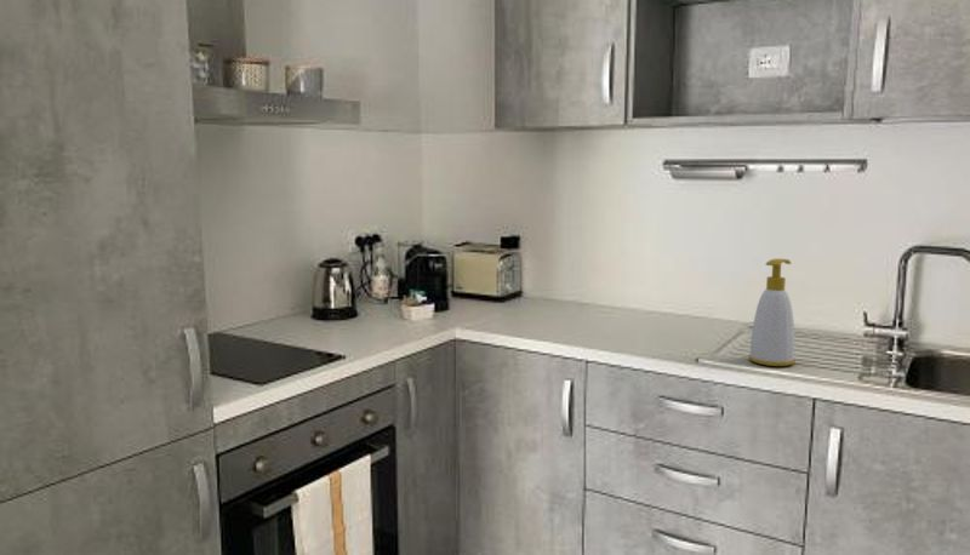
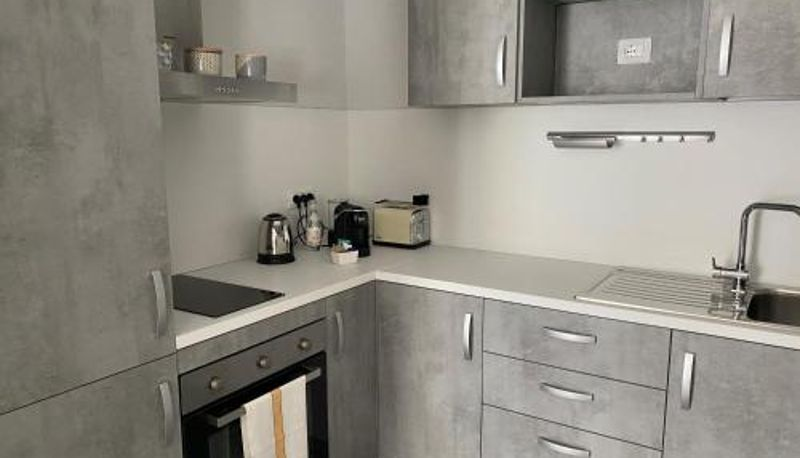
- soap bottle [747,257,797,367]
